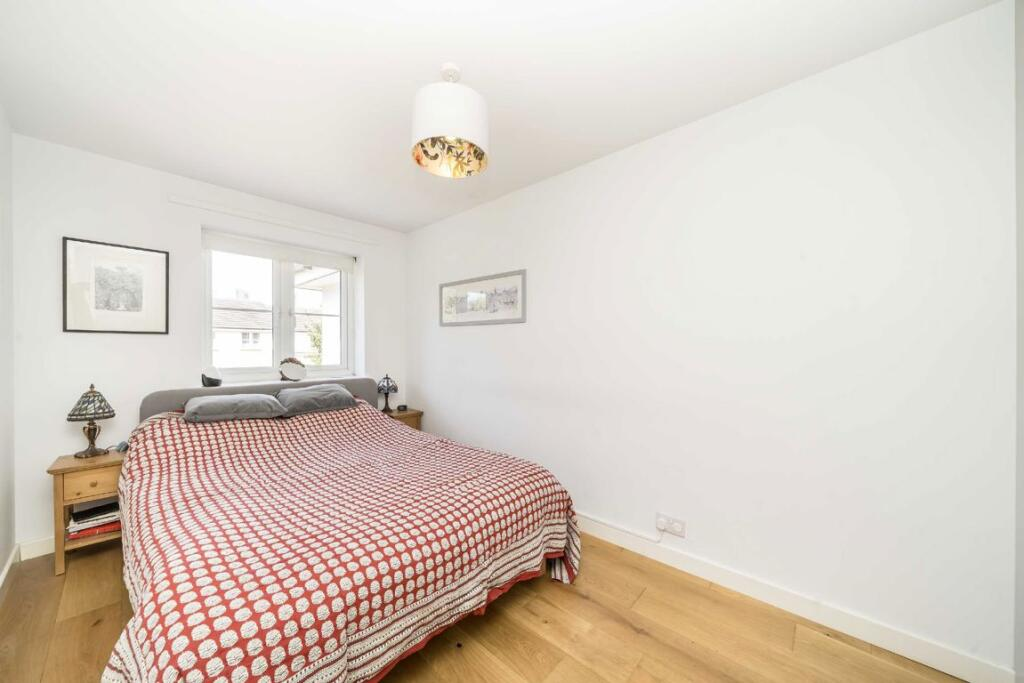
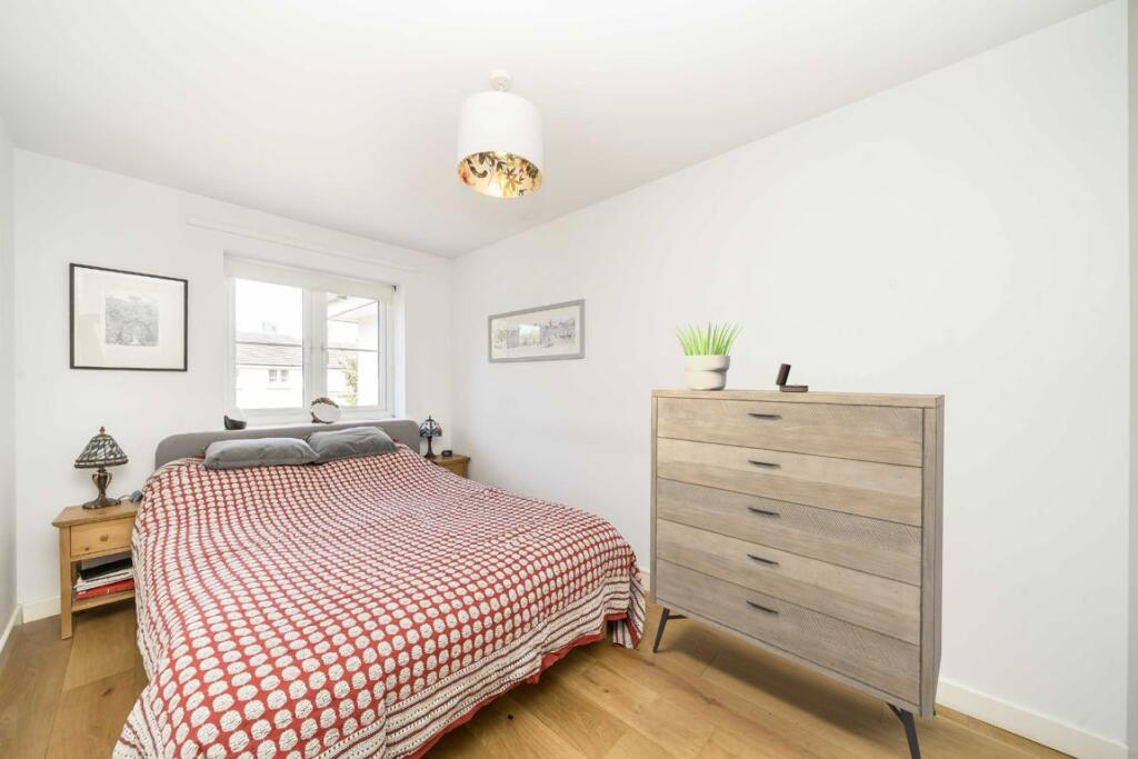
+ jewelry box [775,362,809,392]
+ potted plant [669,322,743,390]
+ dresser [649,388,946,759]
